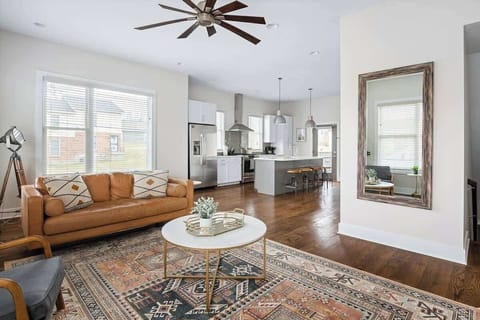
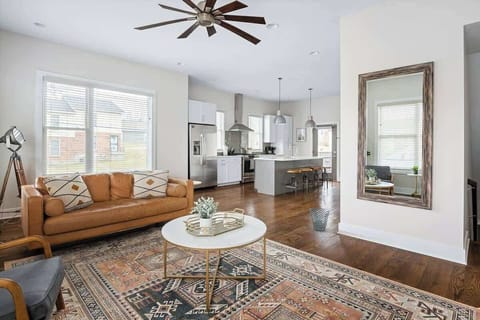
+ waste basket [309,207,331,232]
